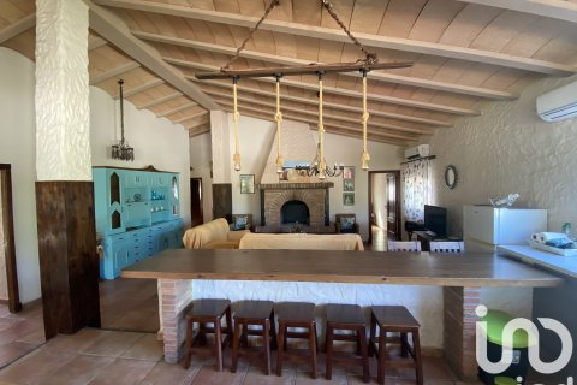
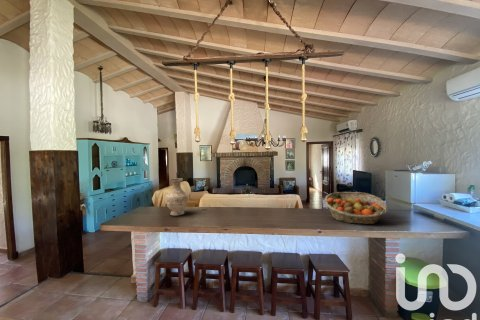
+ fruit basket [323,191,389,225]
+ vase [164,177,189,217]
